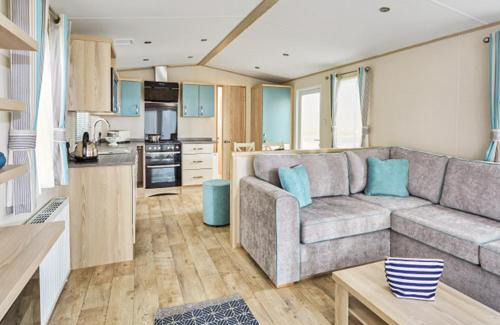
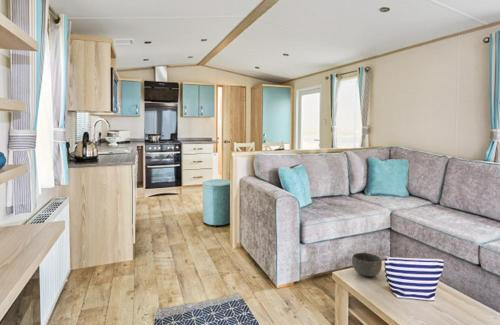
+ bowl [351,252,383,278]
